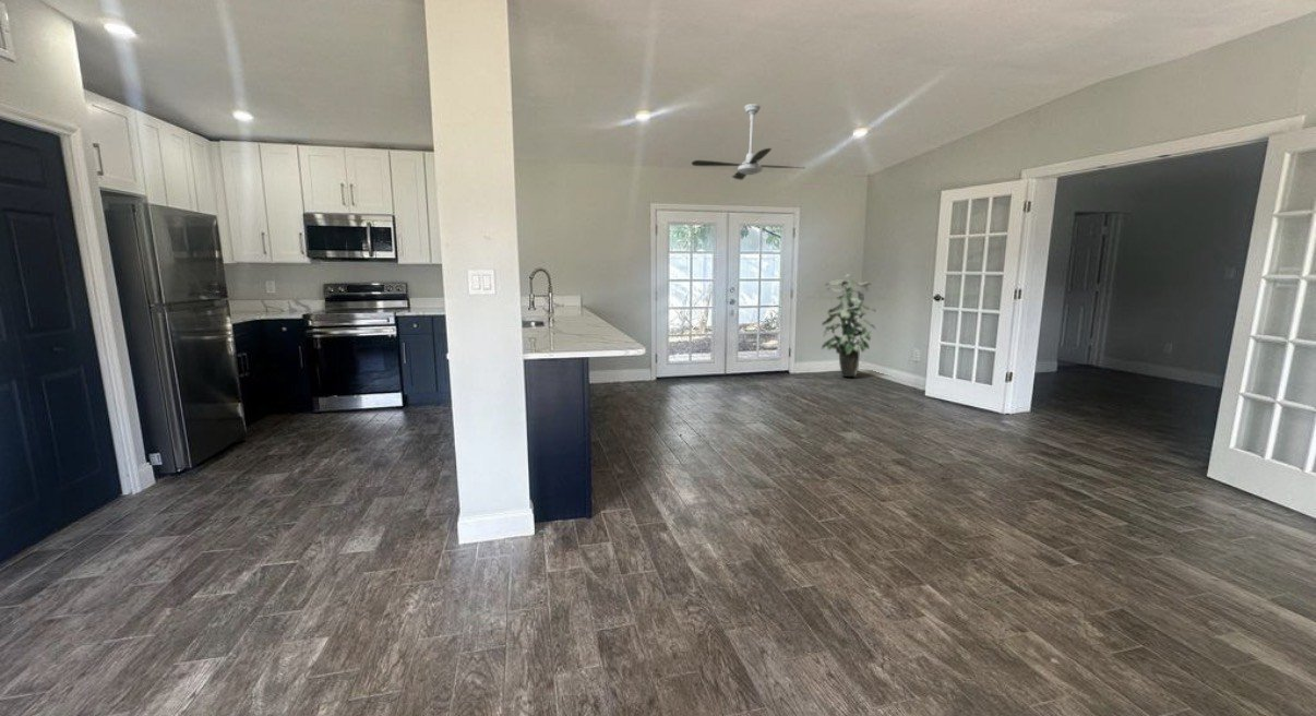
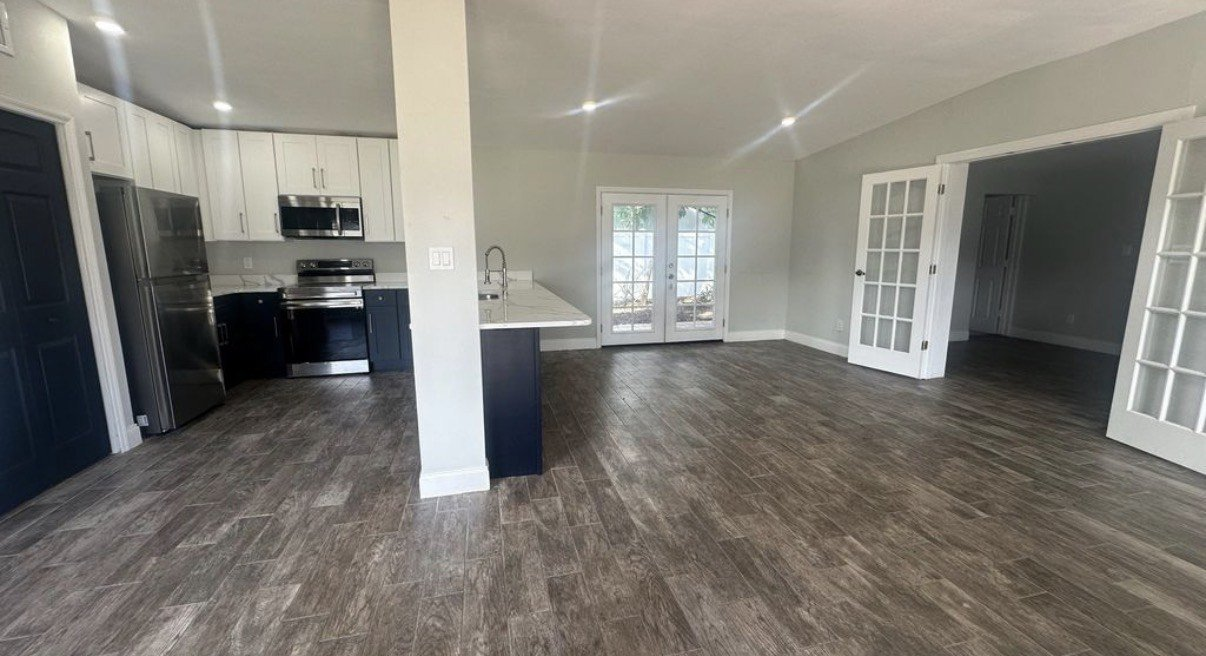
- ceiling fan [691,103,804,181]
- indoor plant [821,273,877,378]
